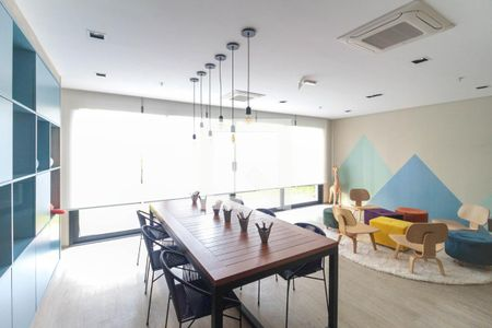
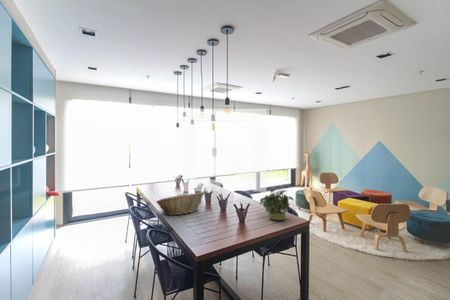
+ fruit basket [155,191,206,216]
+ potted plant [258,185,294,221]
